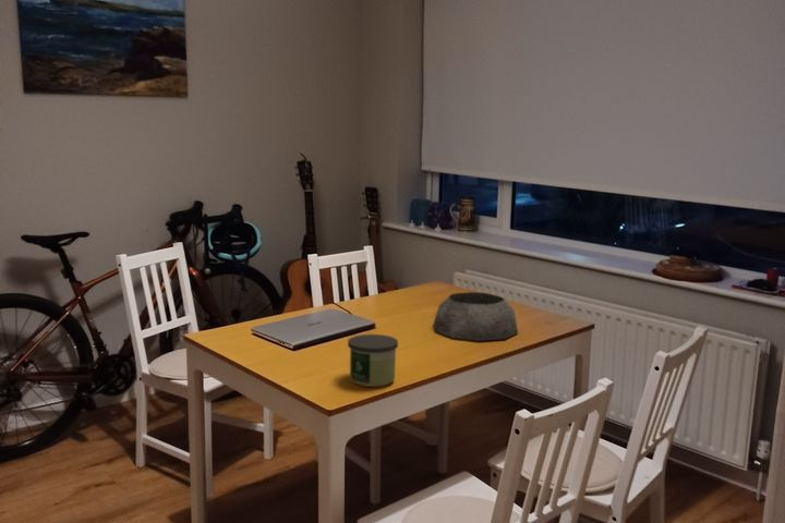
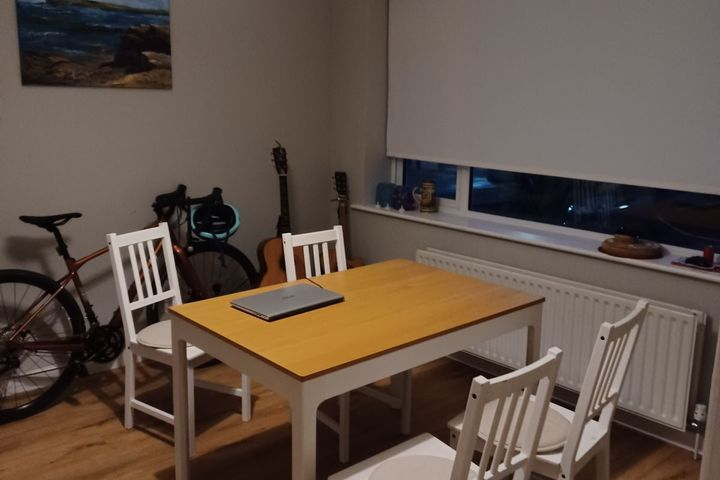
- plant pot [432,291,519,342]
- candle [347,333,399,388]
